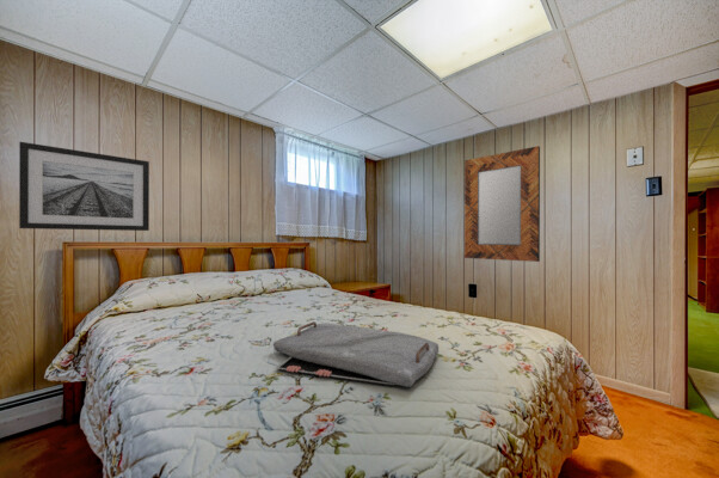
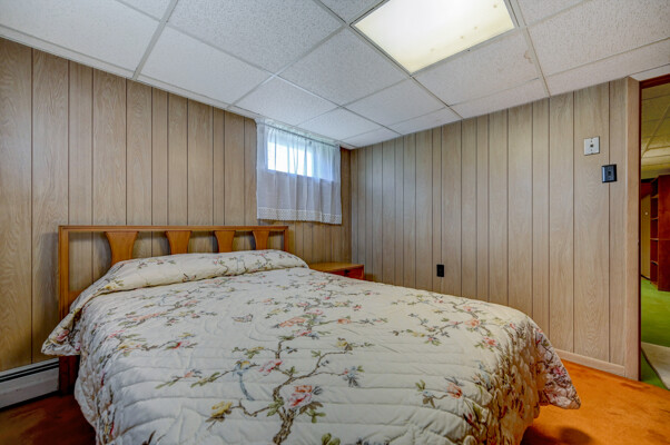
- wall art [18,141,150,232]
- home mirror [463,145,541,263]
- serving tray [272,320,440,388]
